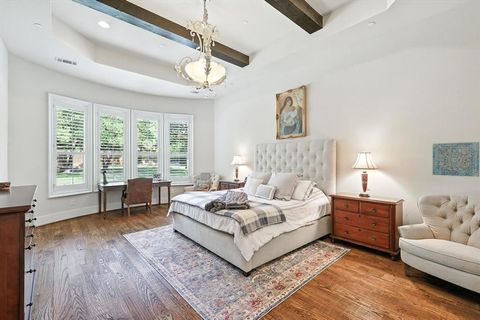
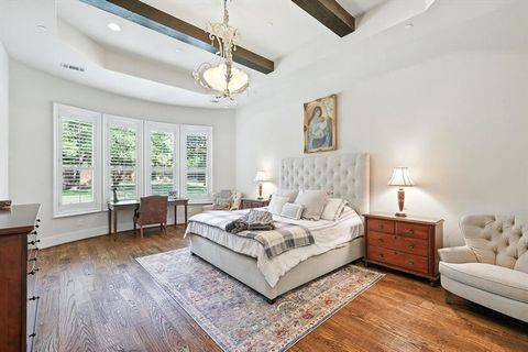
- wall art [432,141,480,178]
